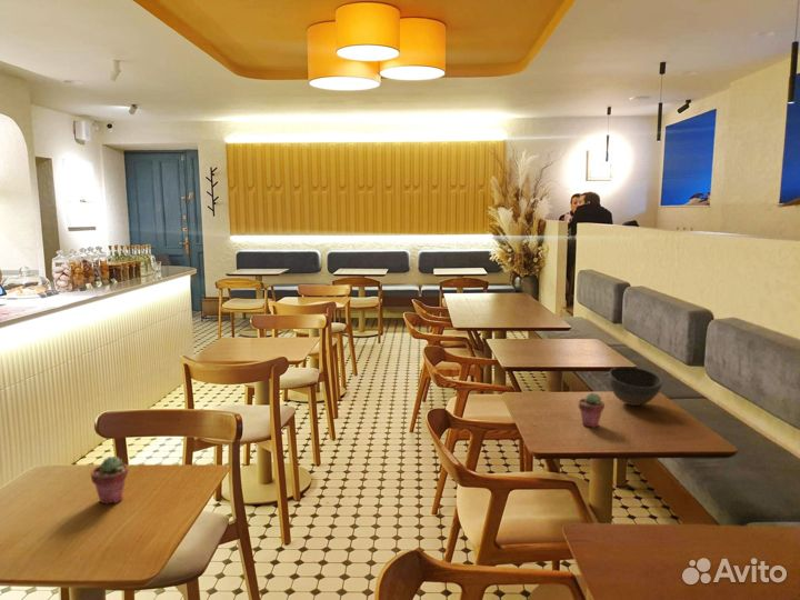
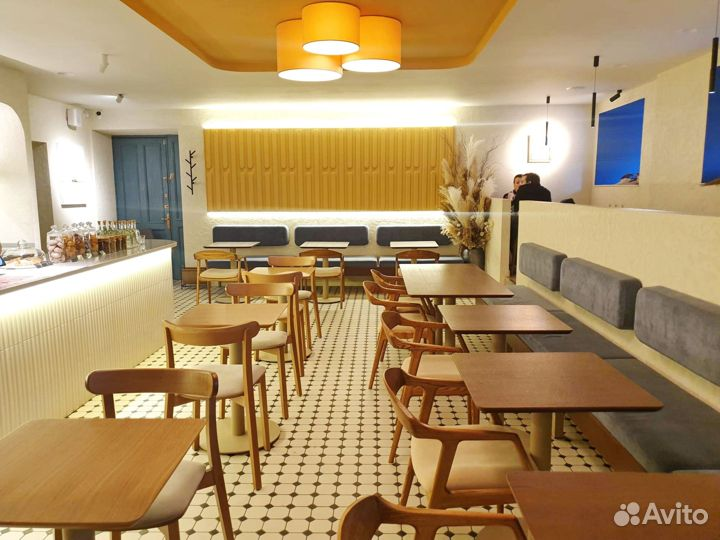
- bowl [608,366,663,407]
- potted succulent [578,391,606,429]
- potted succulent [90,456,129,506]
